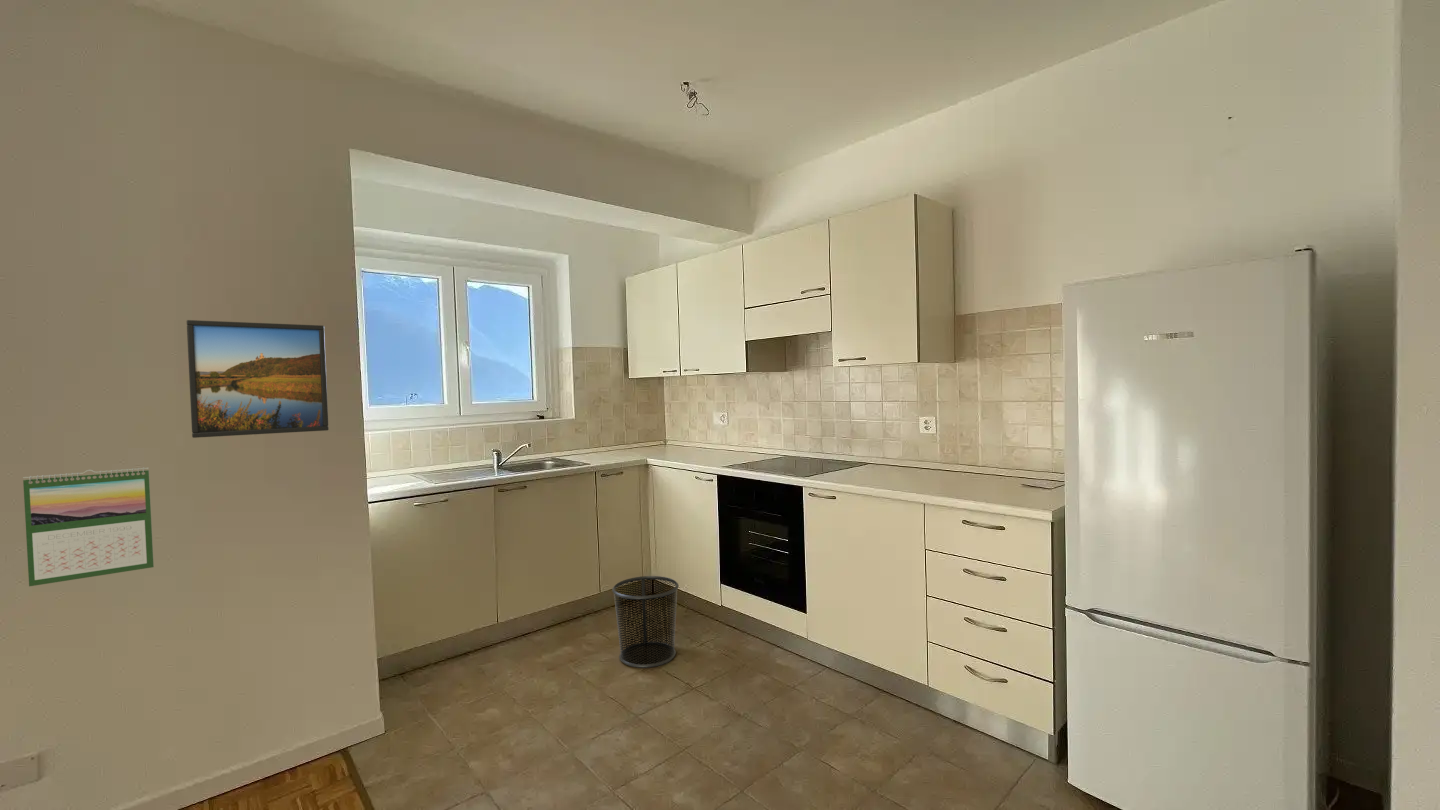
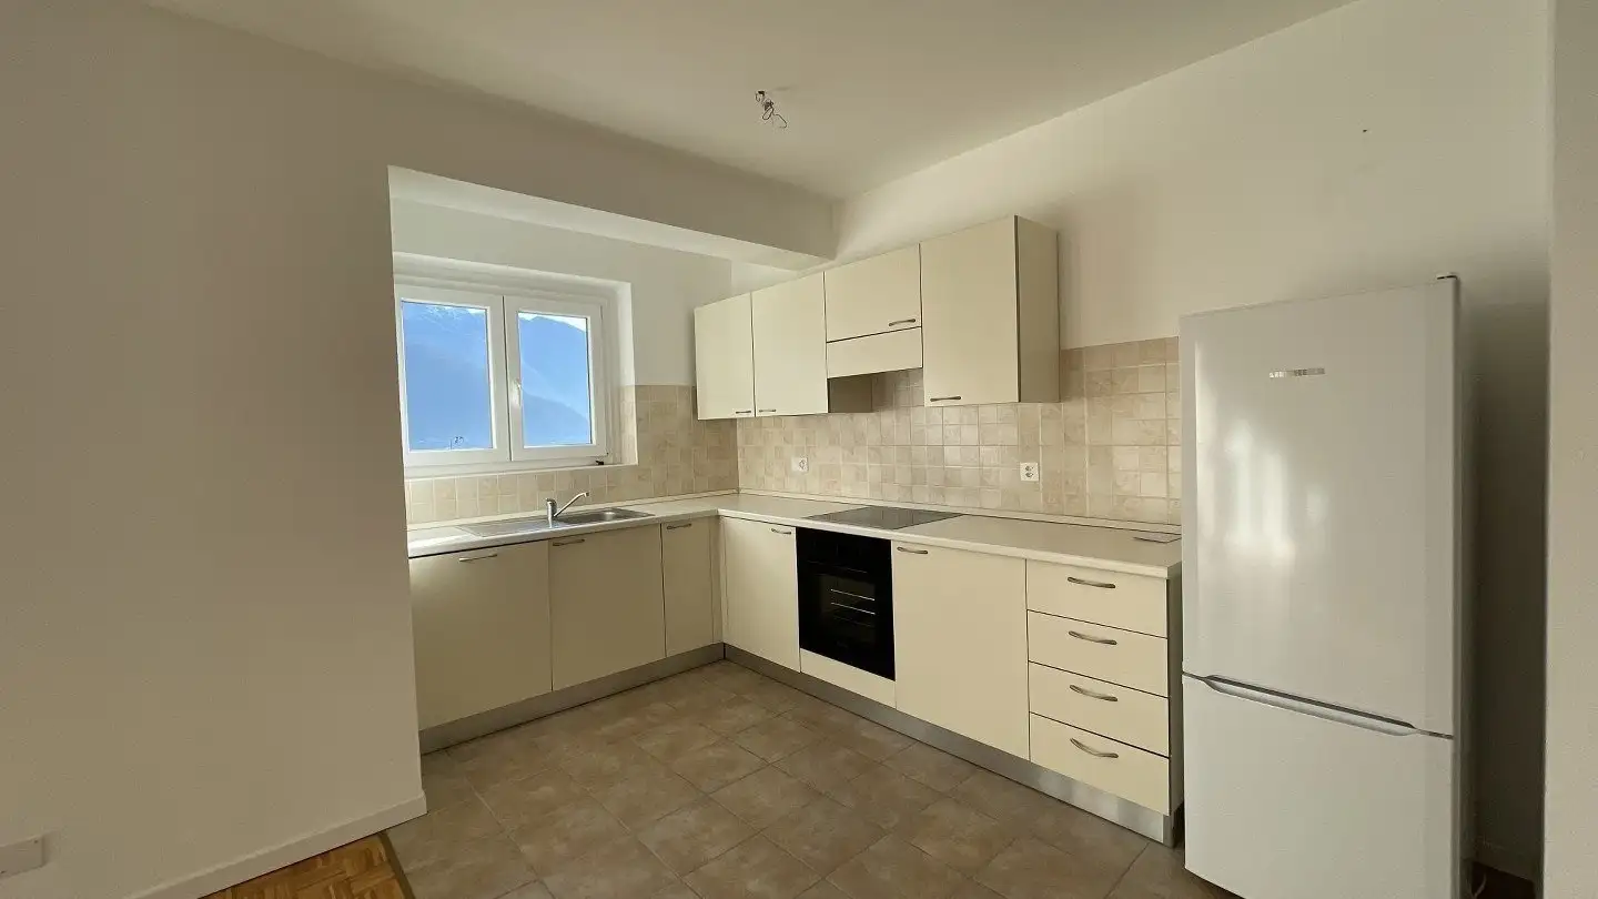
- calendar [22,467,155,587]
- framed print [186,319,330,439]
- waste bin [611,575,680,669]
